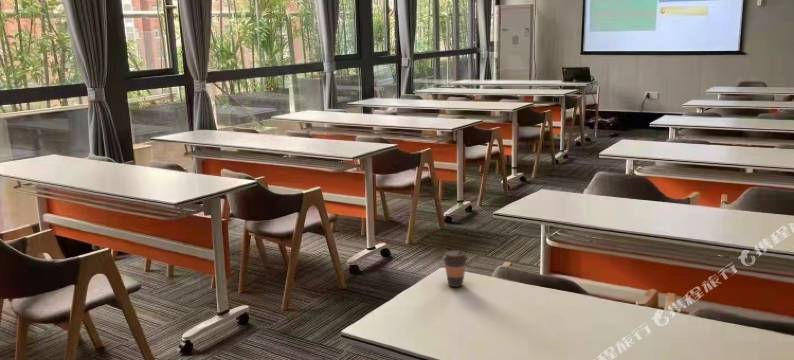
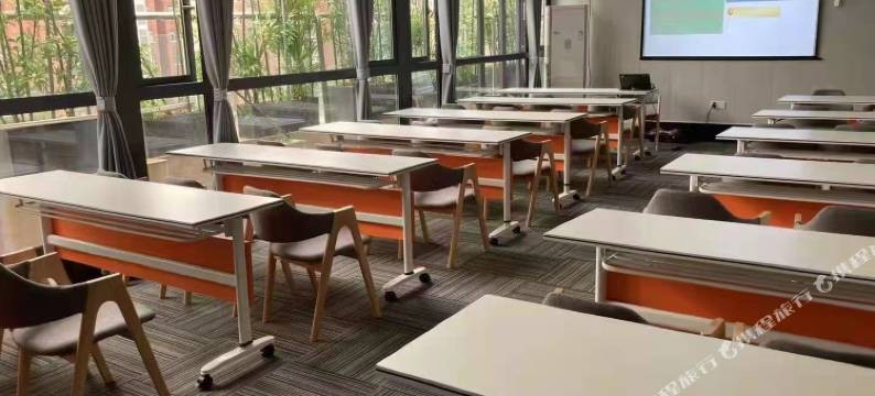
- coffee cup [442,250,469,288]
